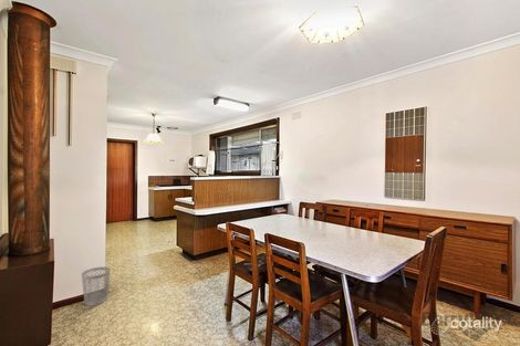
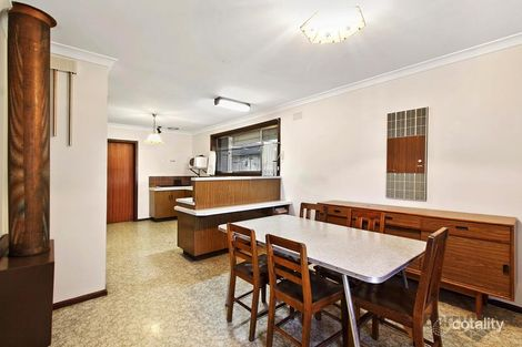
- wastebasket [81,265,112,307]
